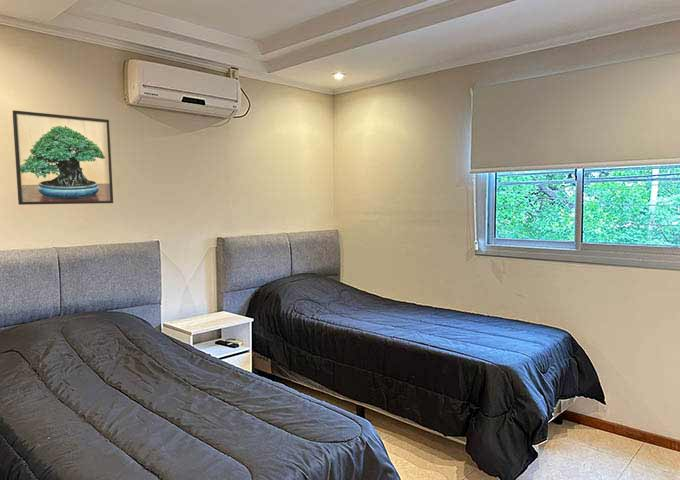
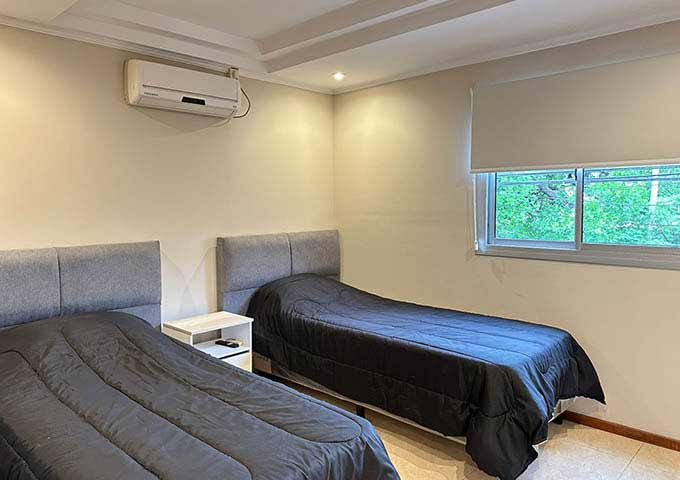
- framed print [11,109,114,206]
